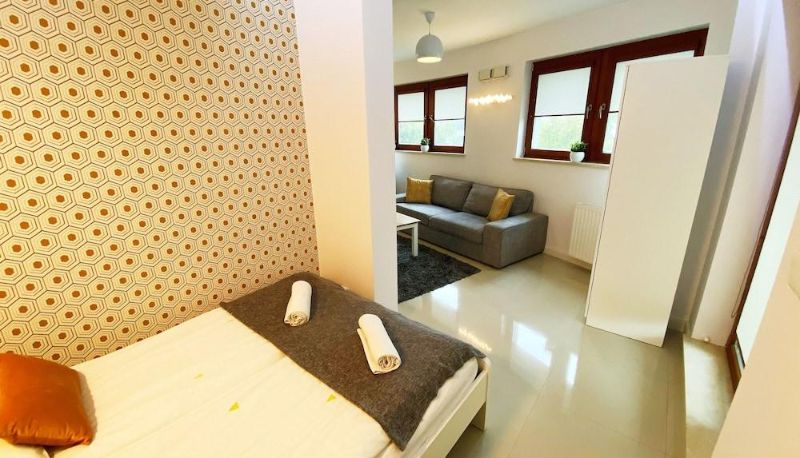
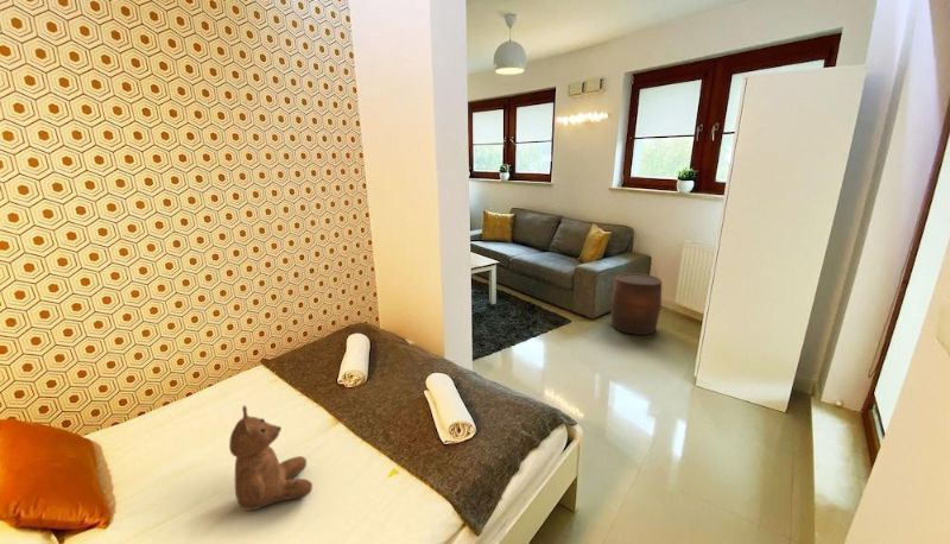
+ teddy bear [228,405,314,512]
+ stool [610,272,663,336]
